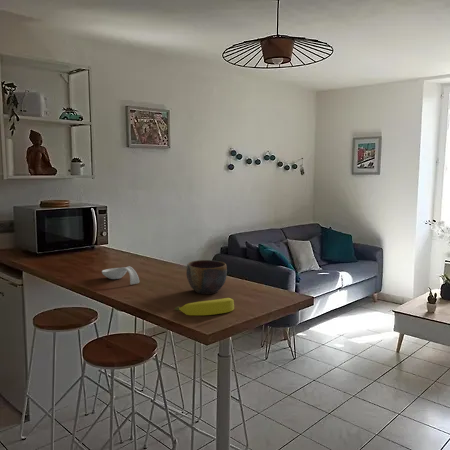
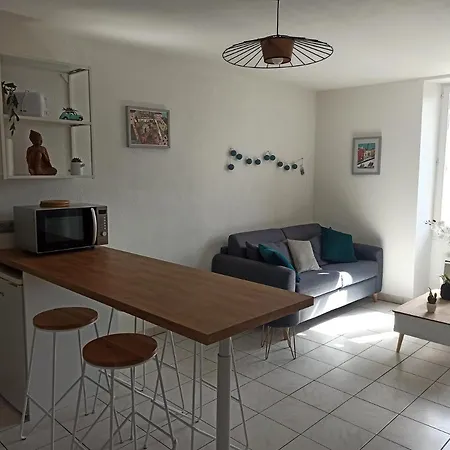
- bowl [185,259,228,295]
- spoon rest [101,265,140,285]
- fruit [174,297,235,317]
